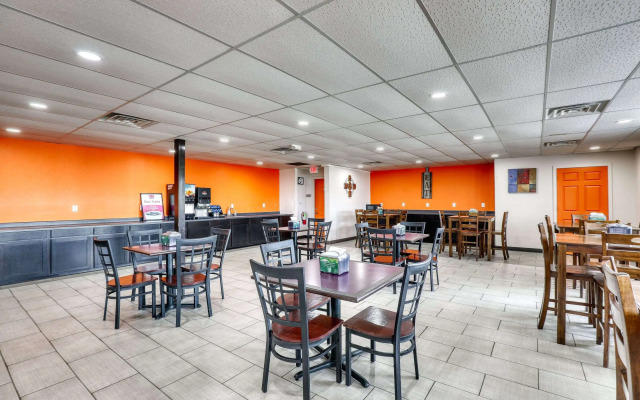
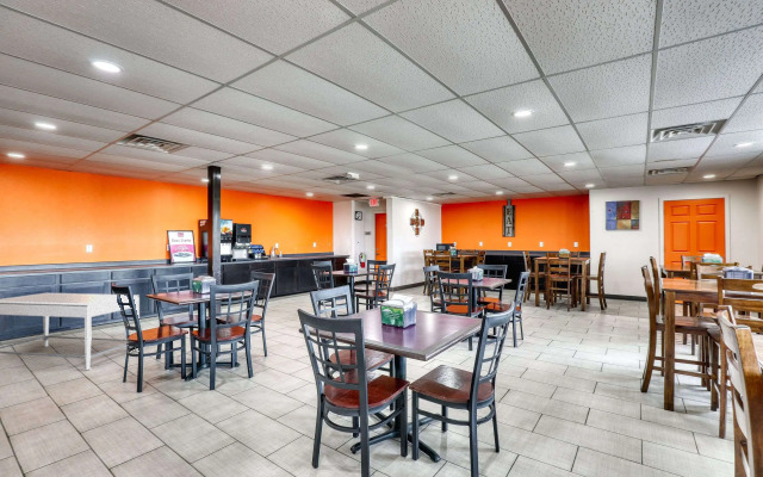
+ dining table [0,292,141,371]
